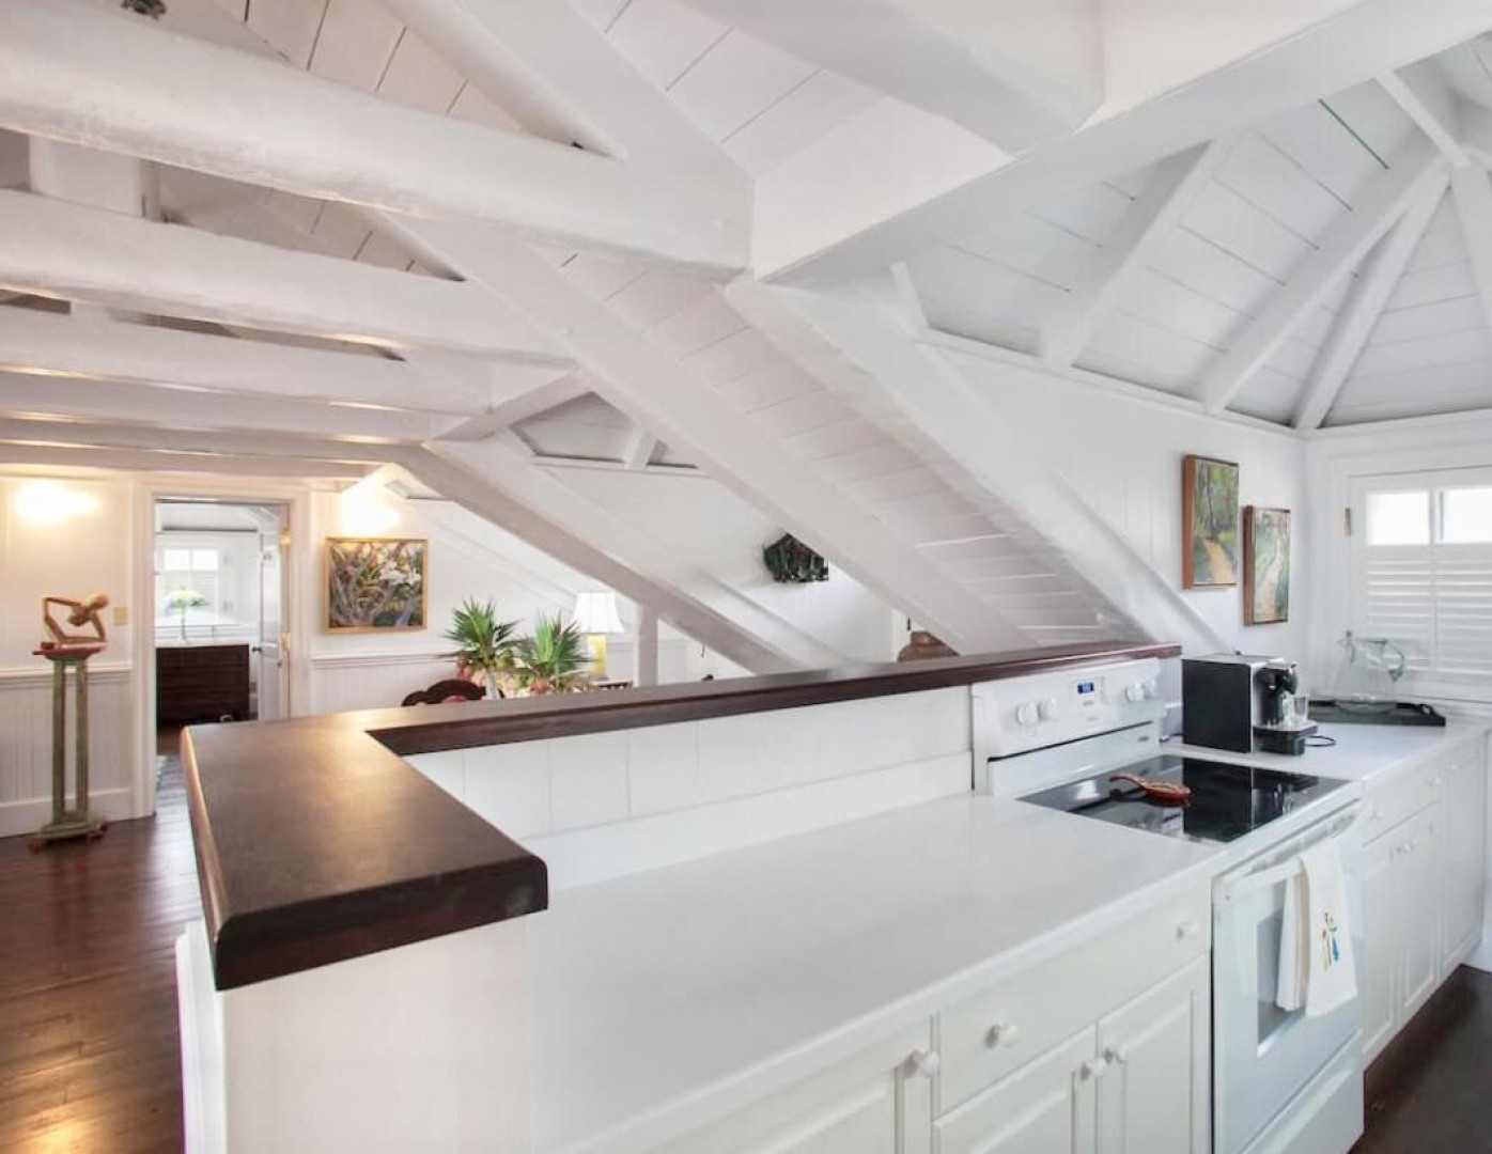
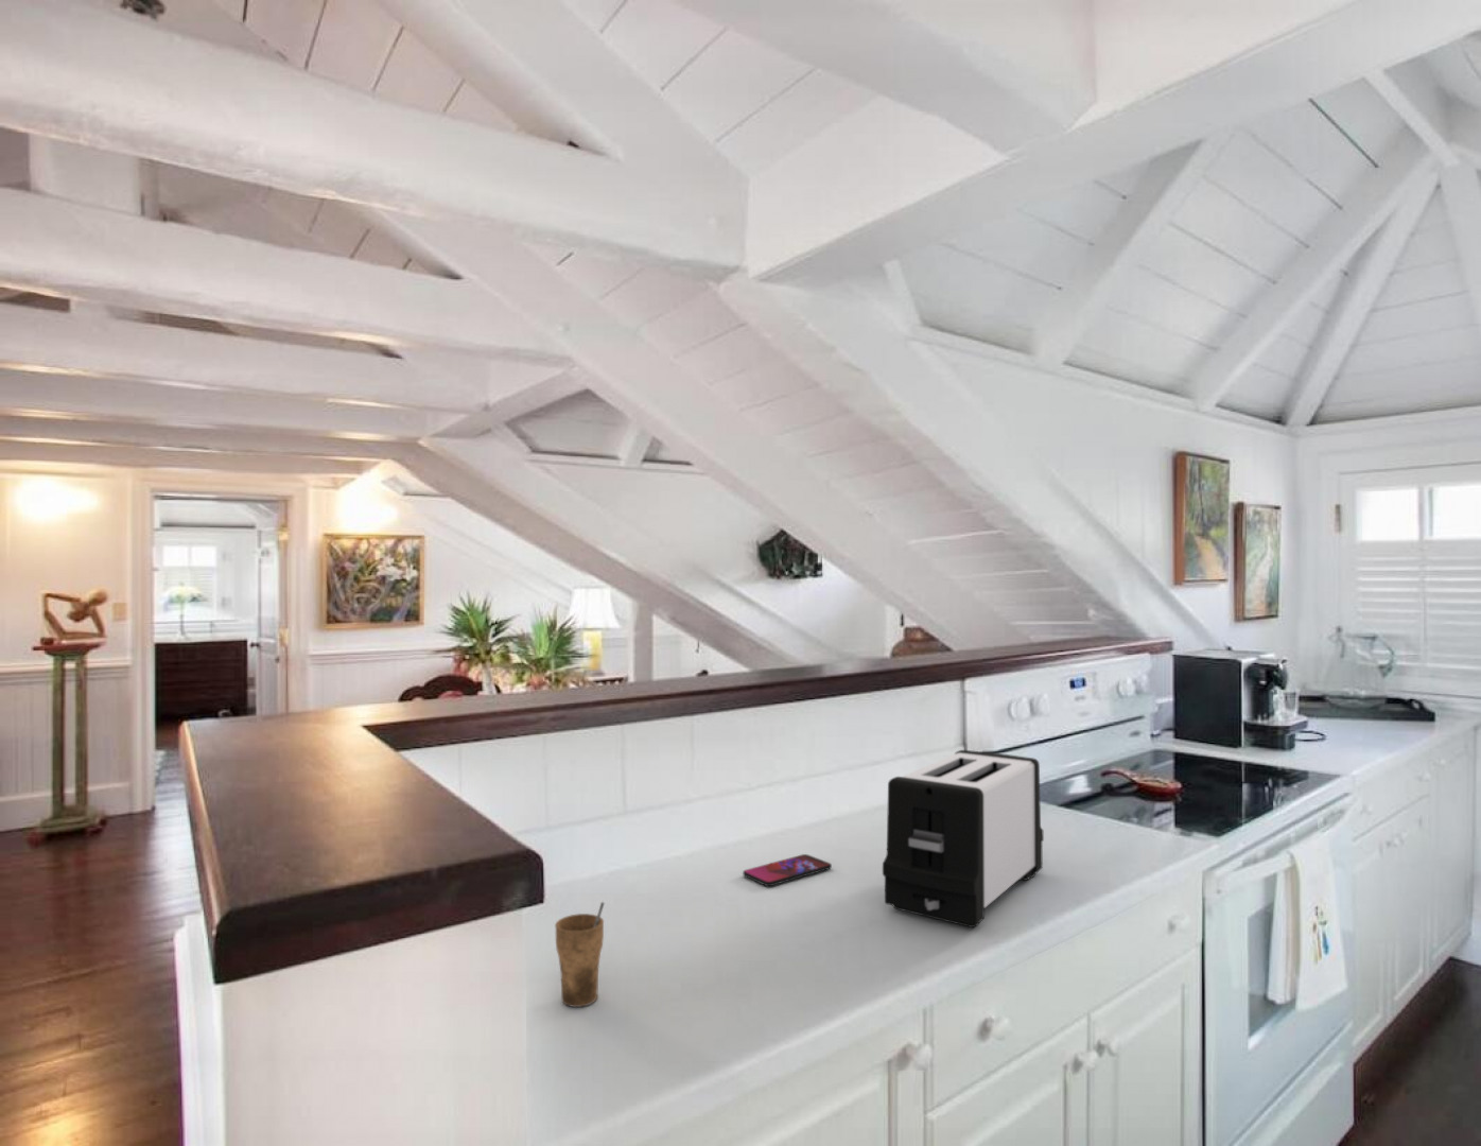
+ smartphone [742,853,833,887]
+ cup [554,901,606,1008]
+ toaster [881,749,1045,928]
